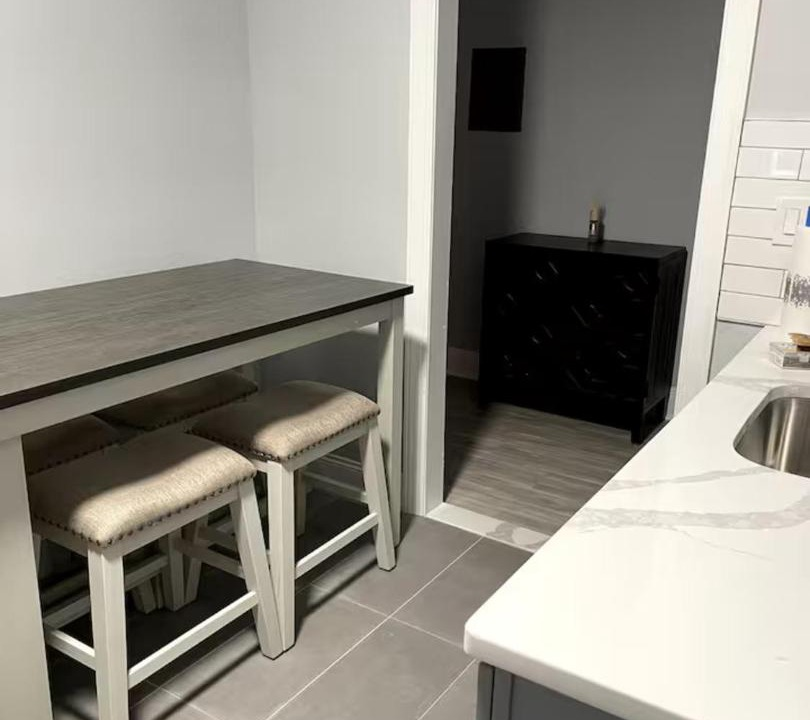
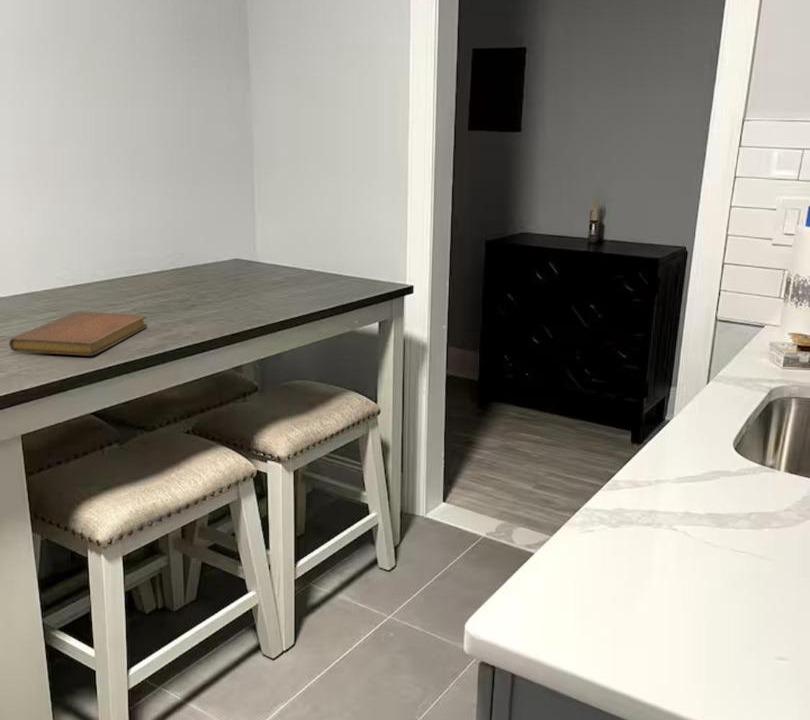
+ notebook [8,310,148,357]
